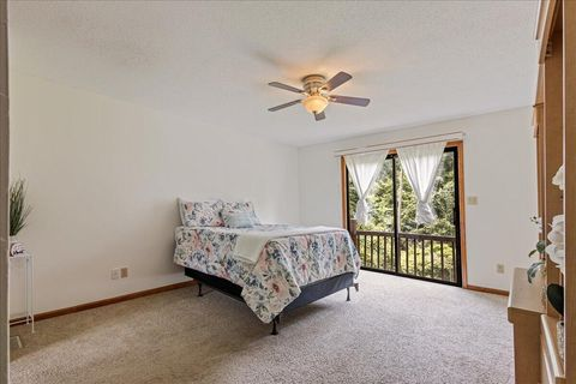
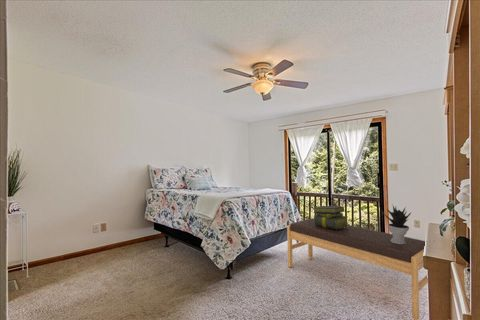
+ stack of books [312,205,349,229]
+ bench [286,217,428,320]
+ potted plant [381,203,412,244]
